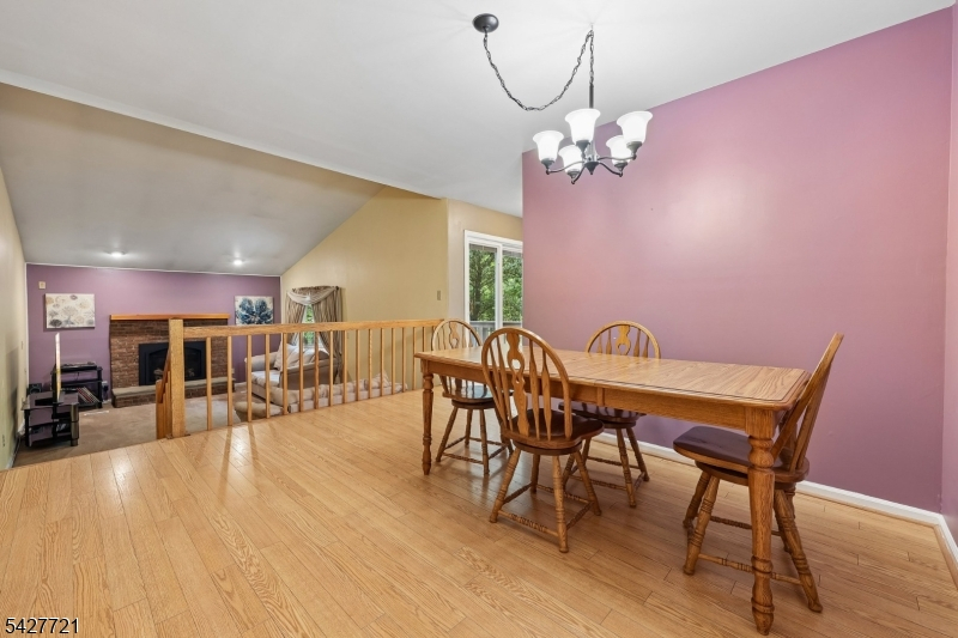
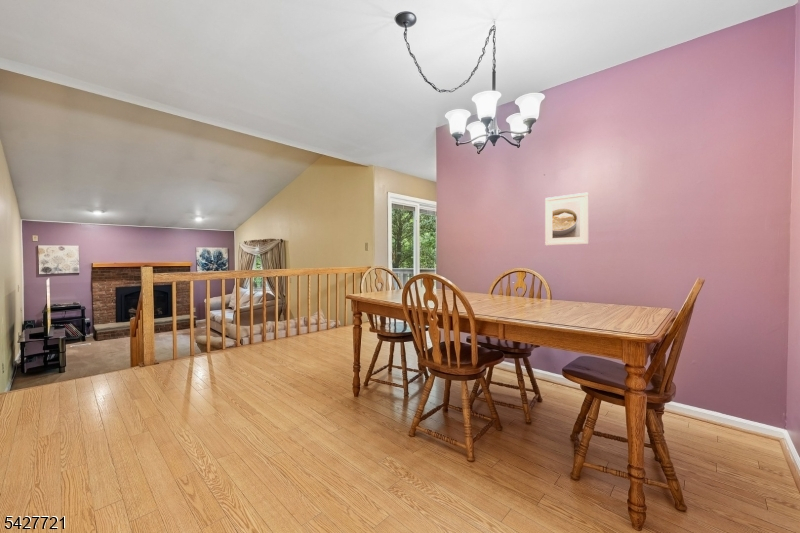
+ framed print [544,191,590,246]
